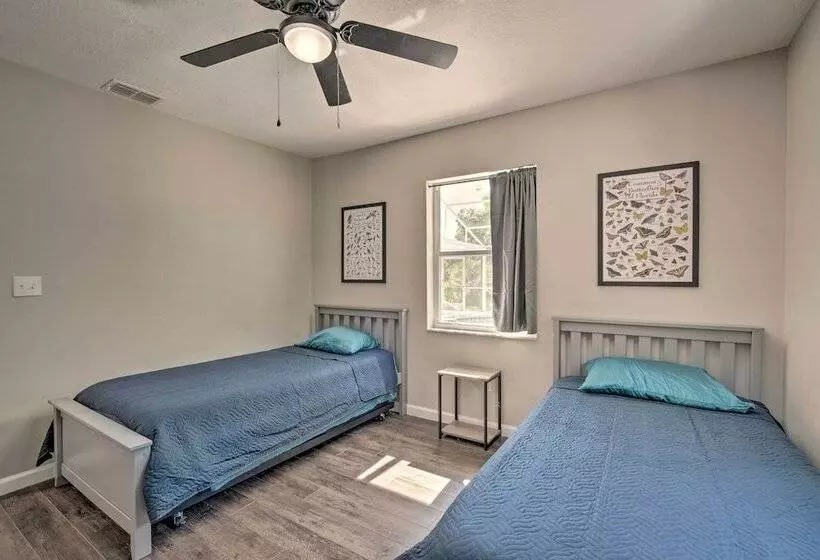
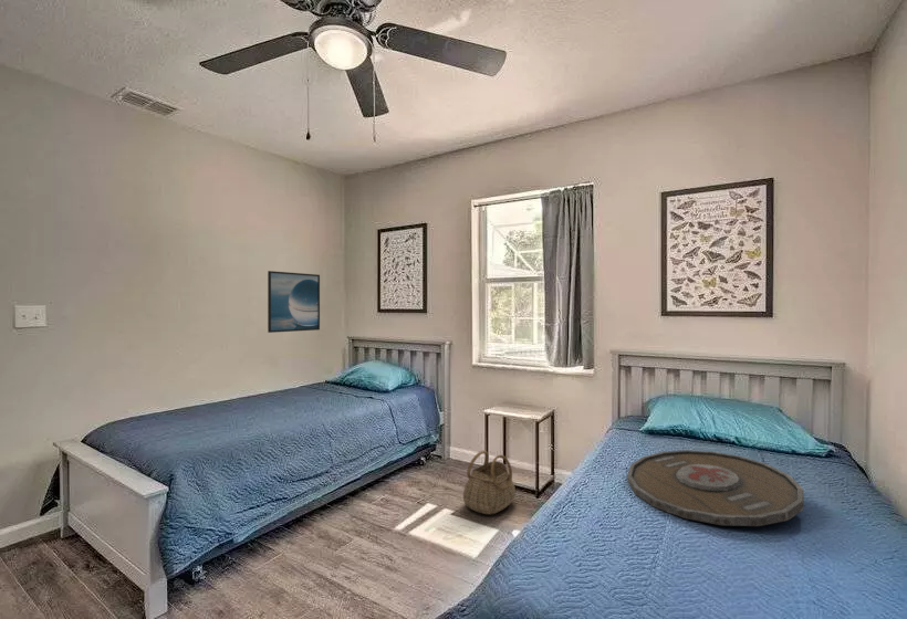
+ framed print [267,270,321,334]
+ basket [462,449,517,515]
+ serving tray [626,449,804,527]
